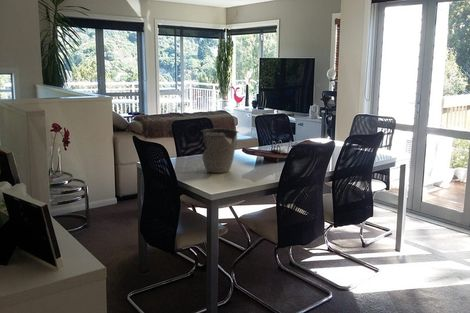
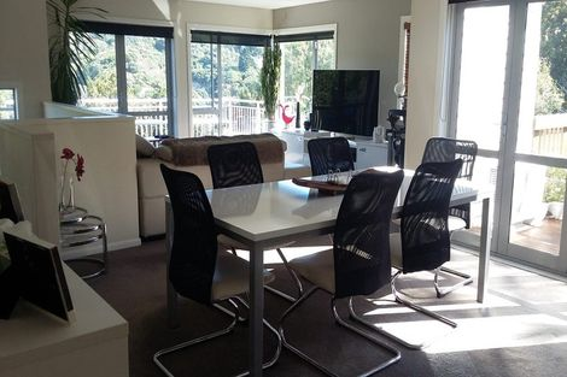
- decorative bowl [201,127,240,174]
